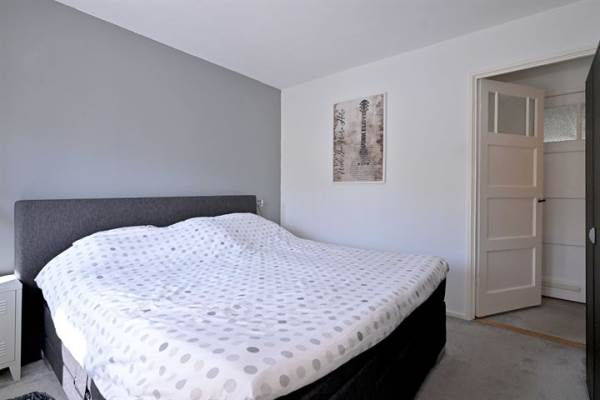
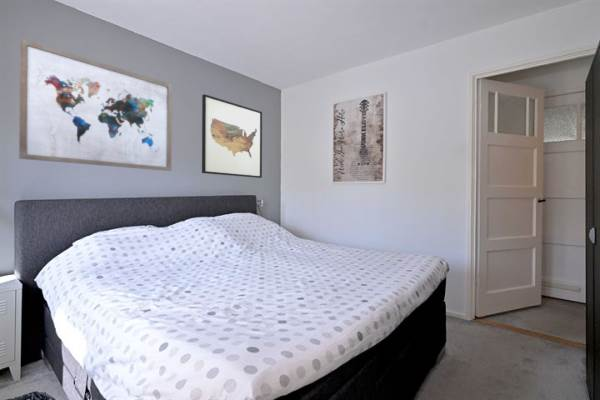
+ wall art [18,37,173,172]
+ wall art [201,93,263,179]
